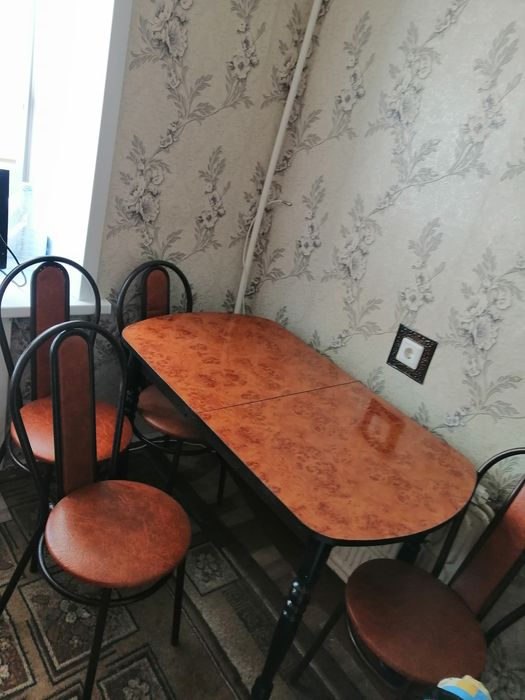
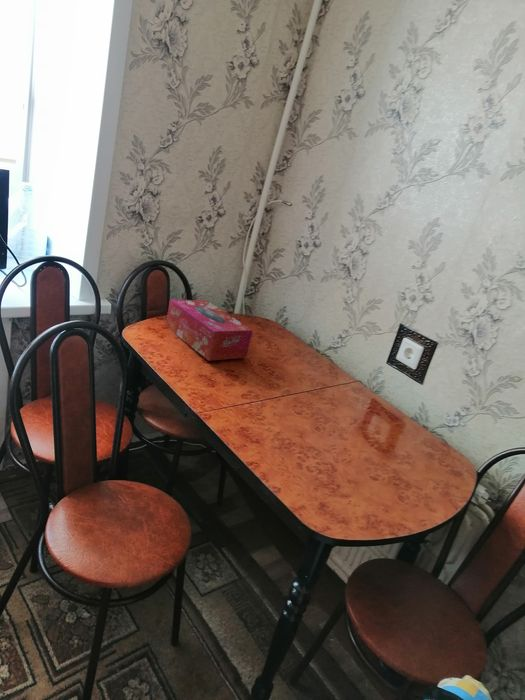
+ tissue box [165,299,254,362]
